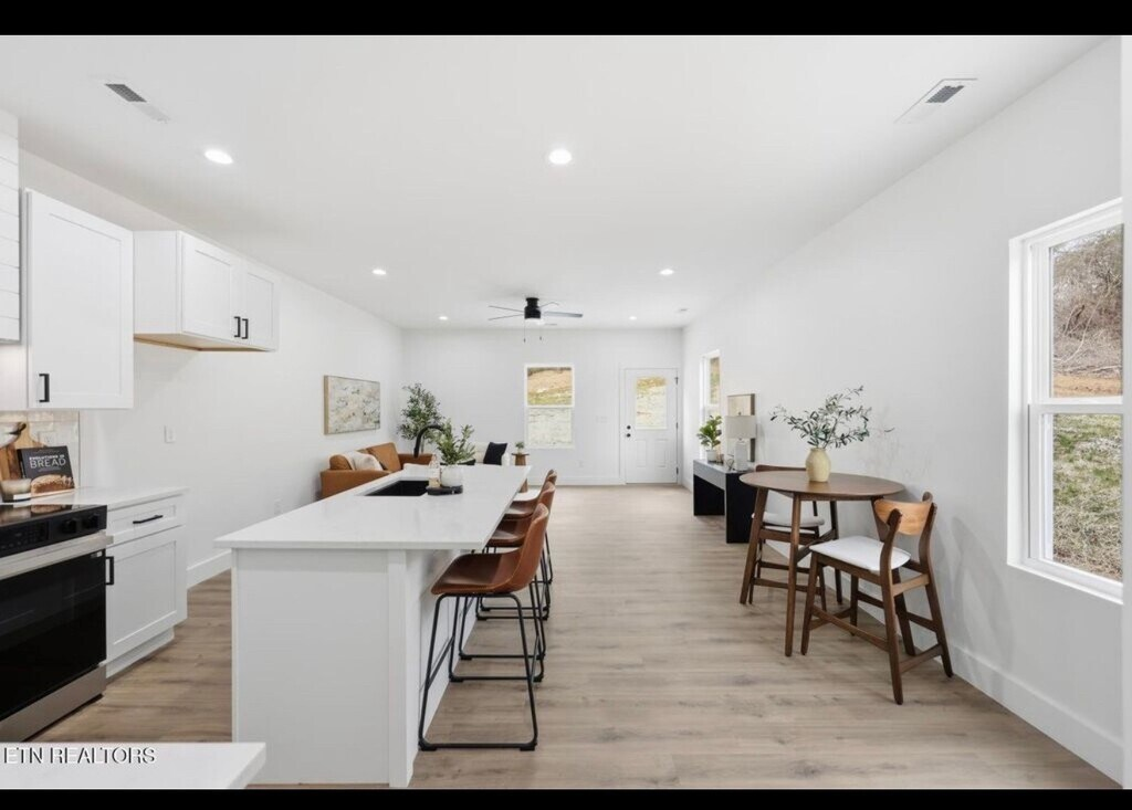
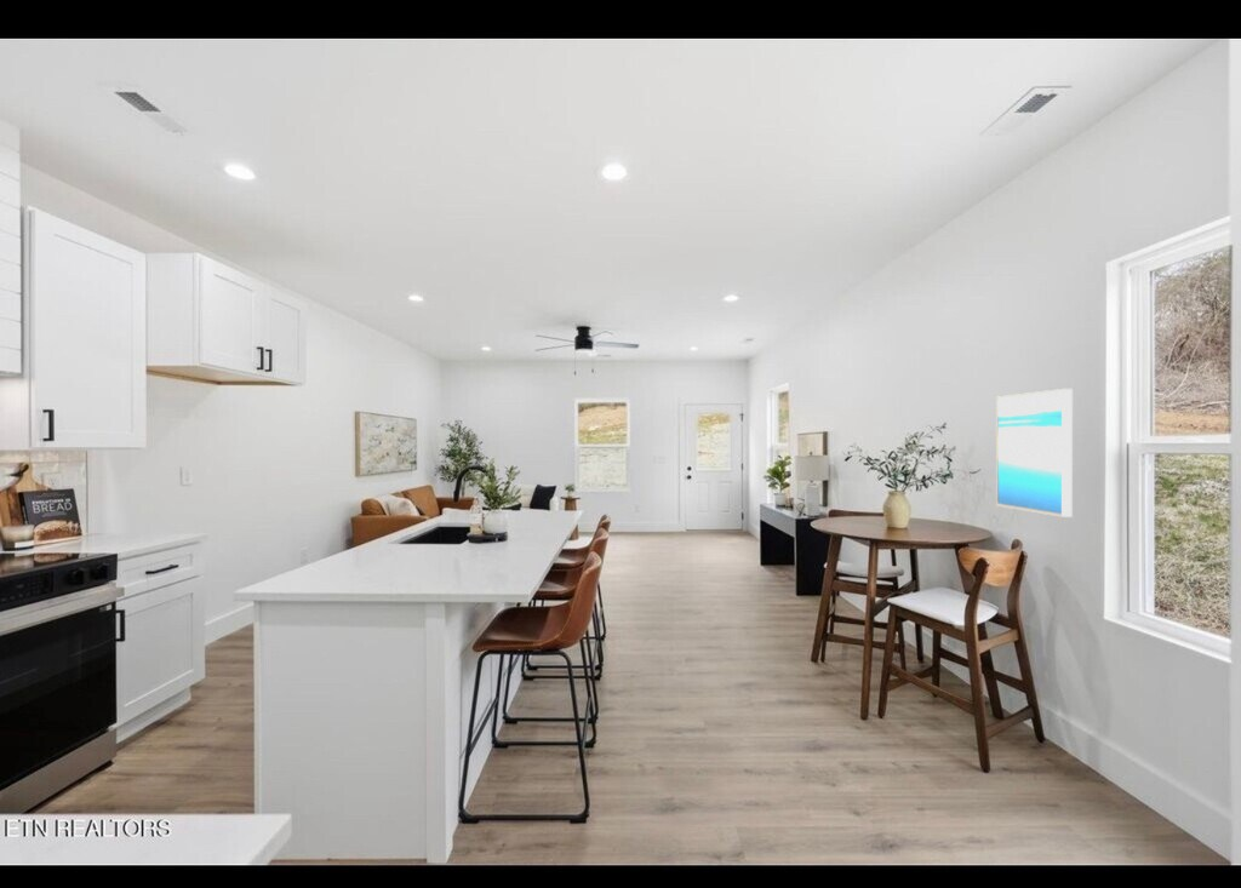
+ wall art [995,388,1074,519]
